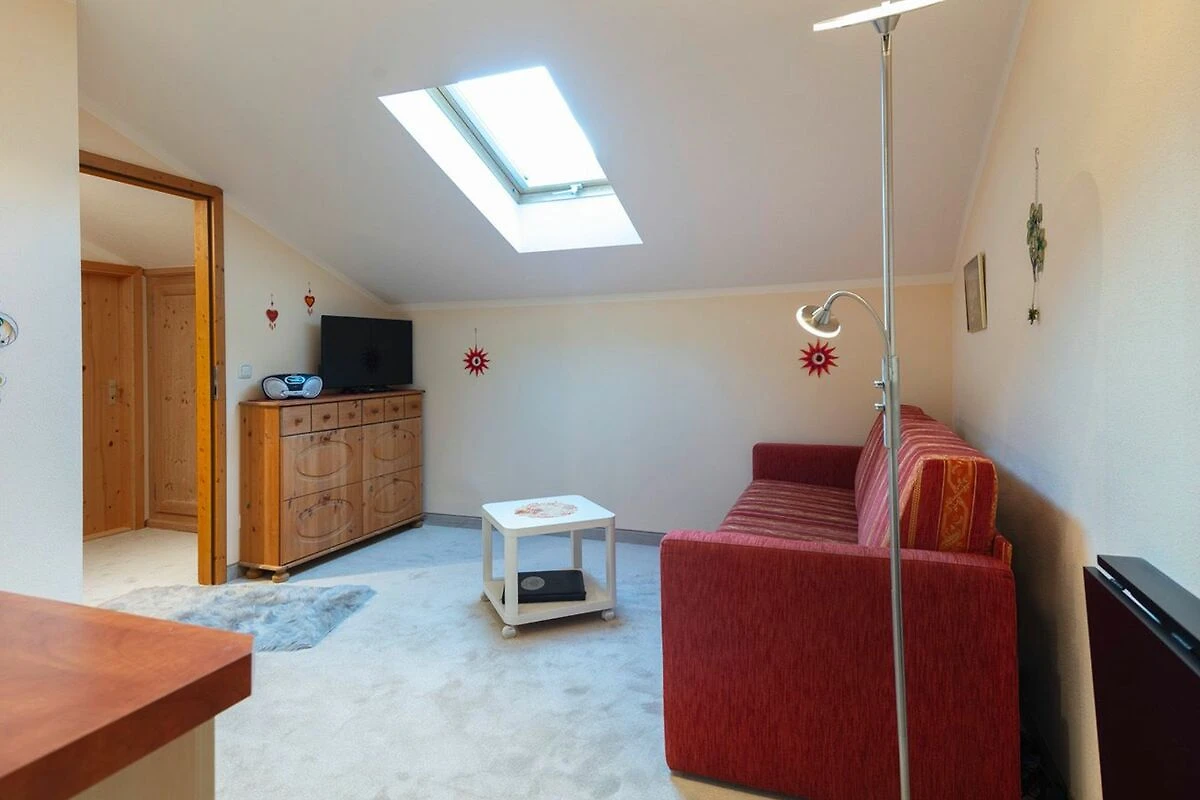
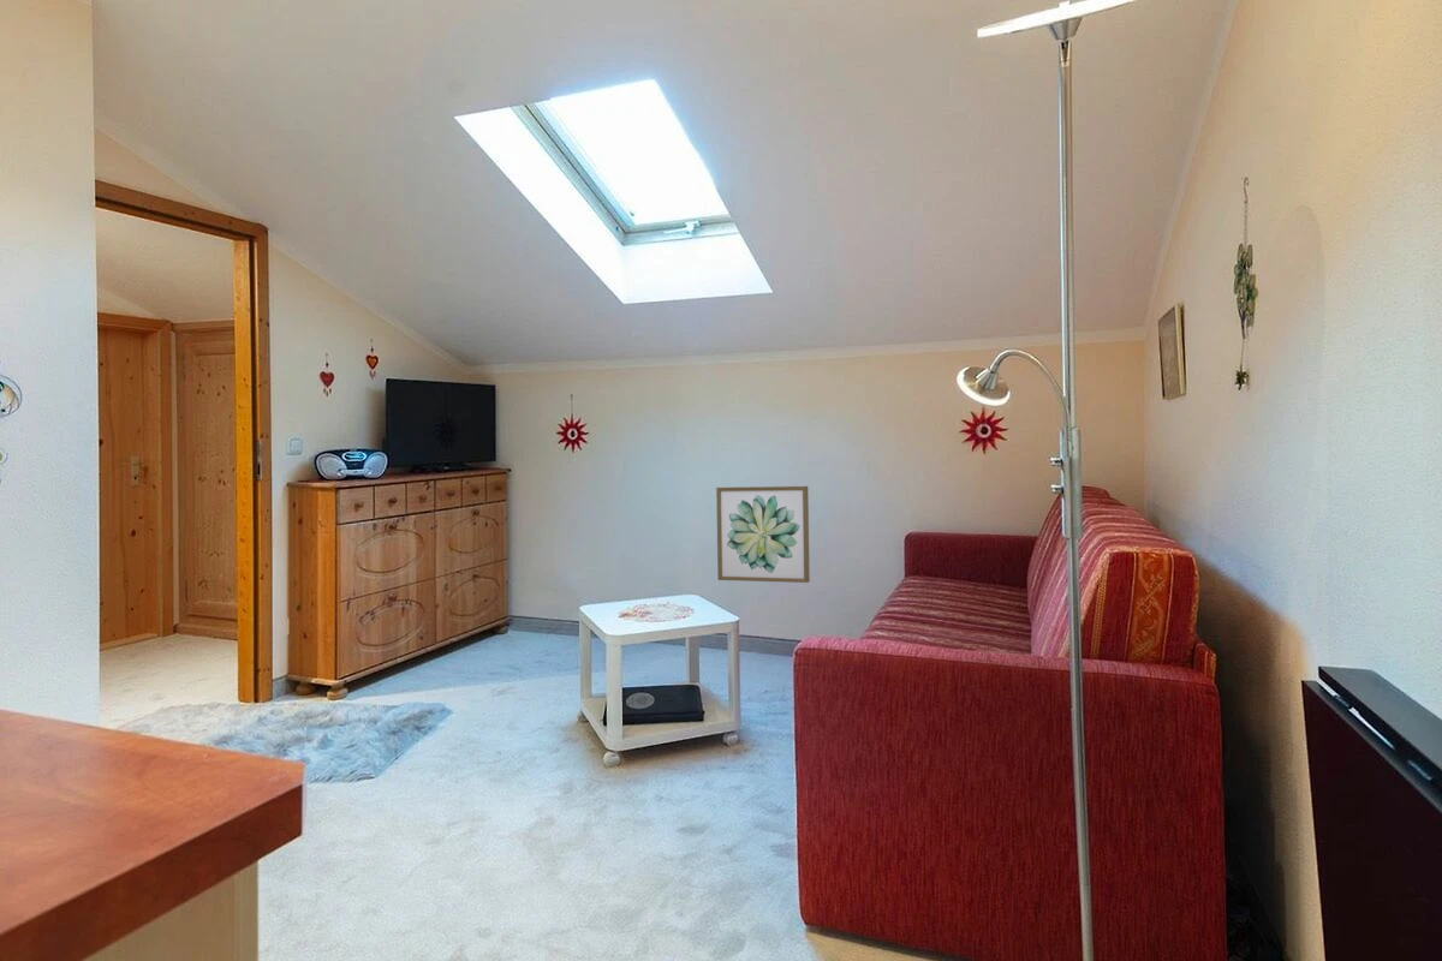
+ wall art [715,485,811,584]
